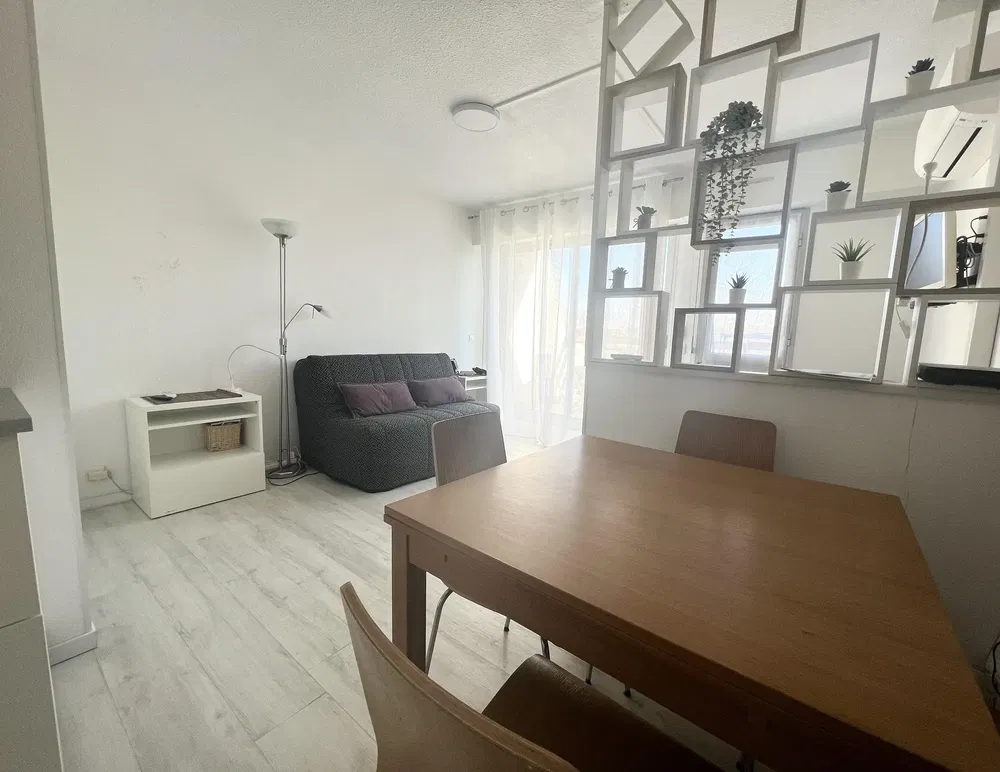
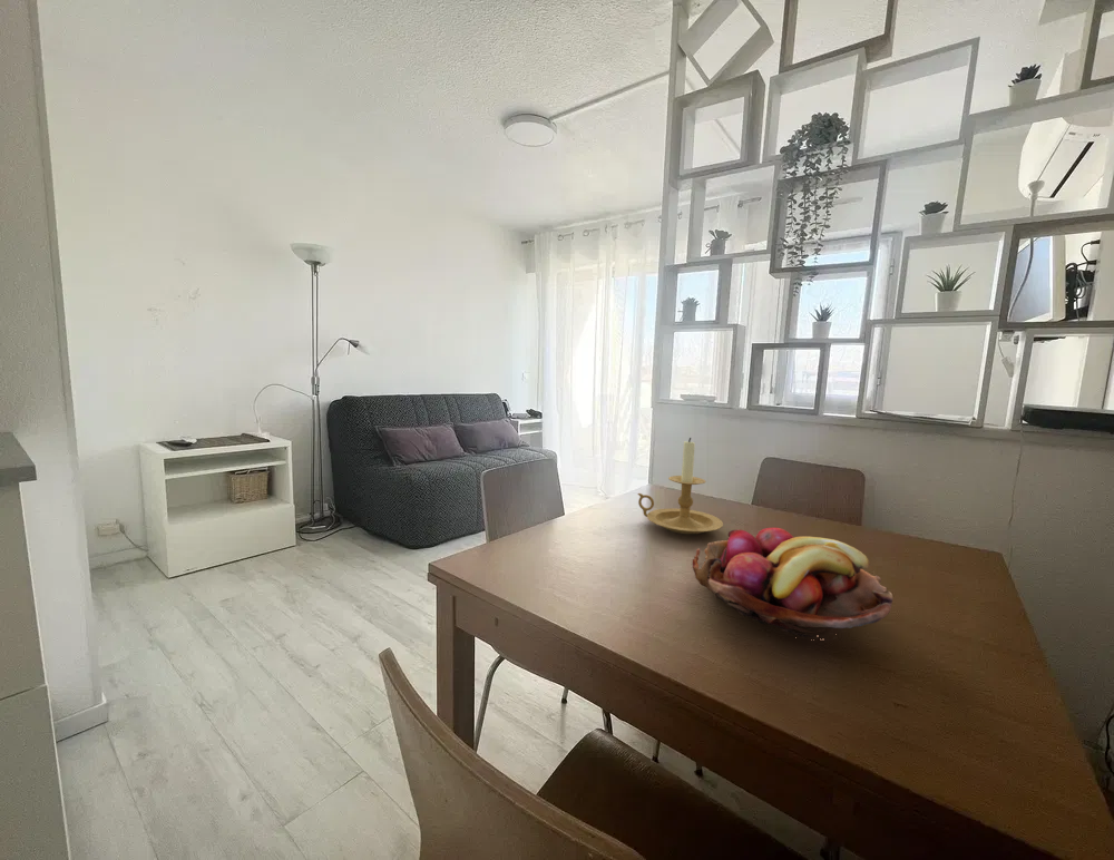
+ candle holder [636,437,724,535]
+ fruit basket [691,526,895,642]
